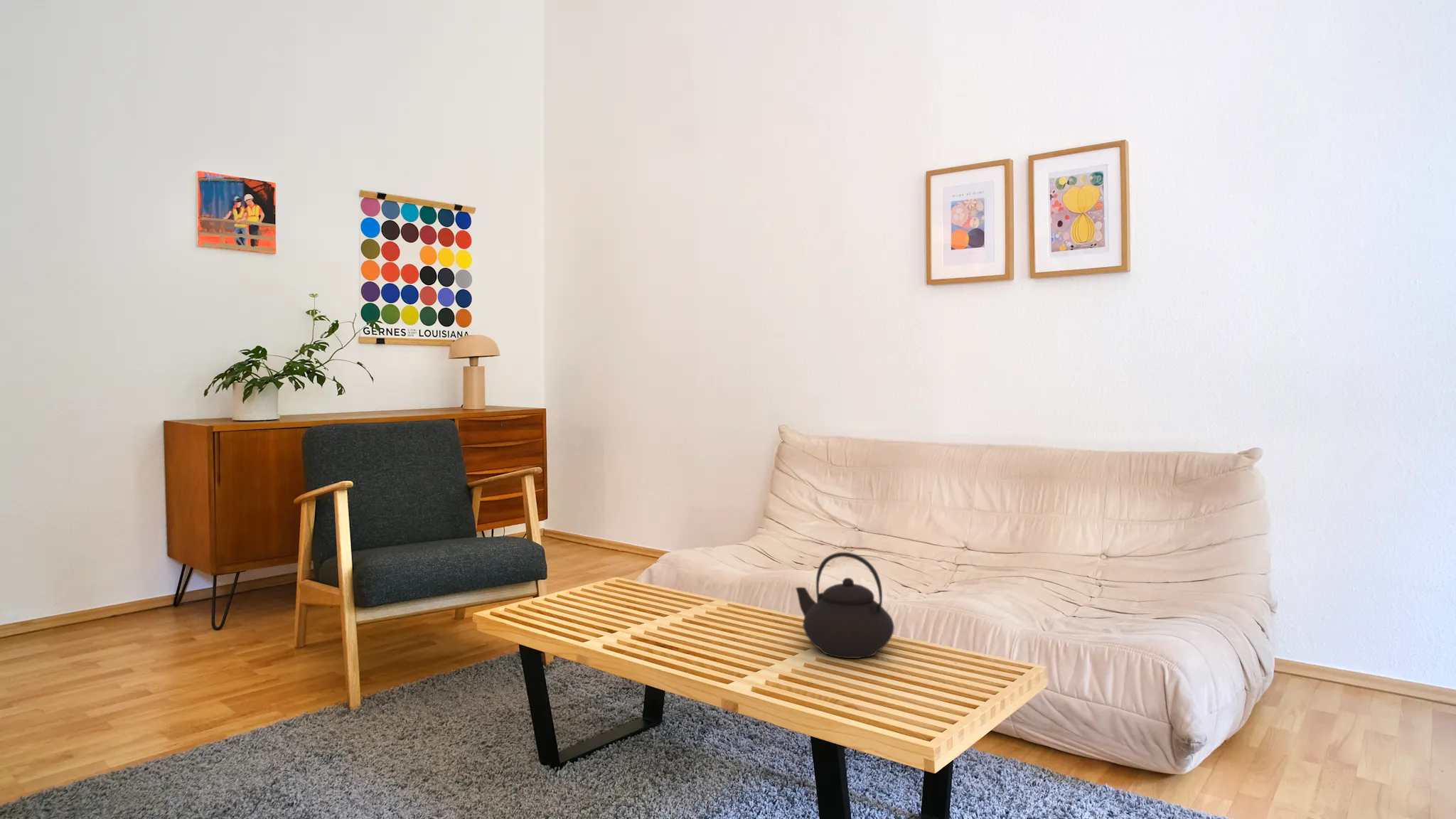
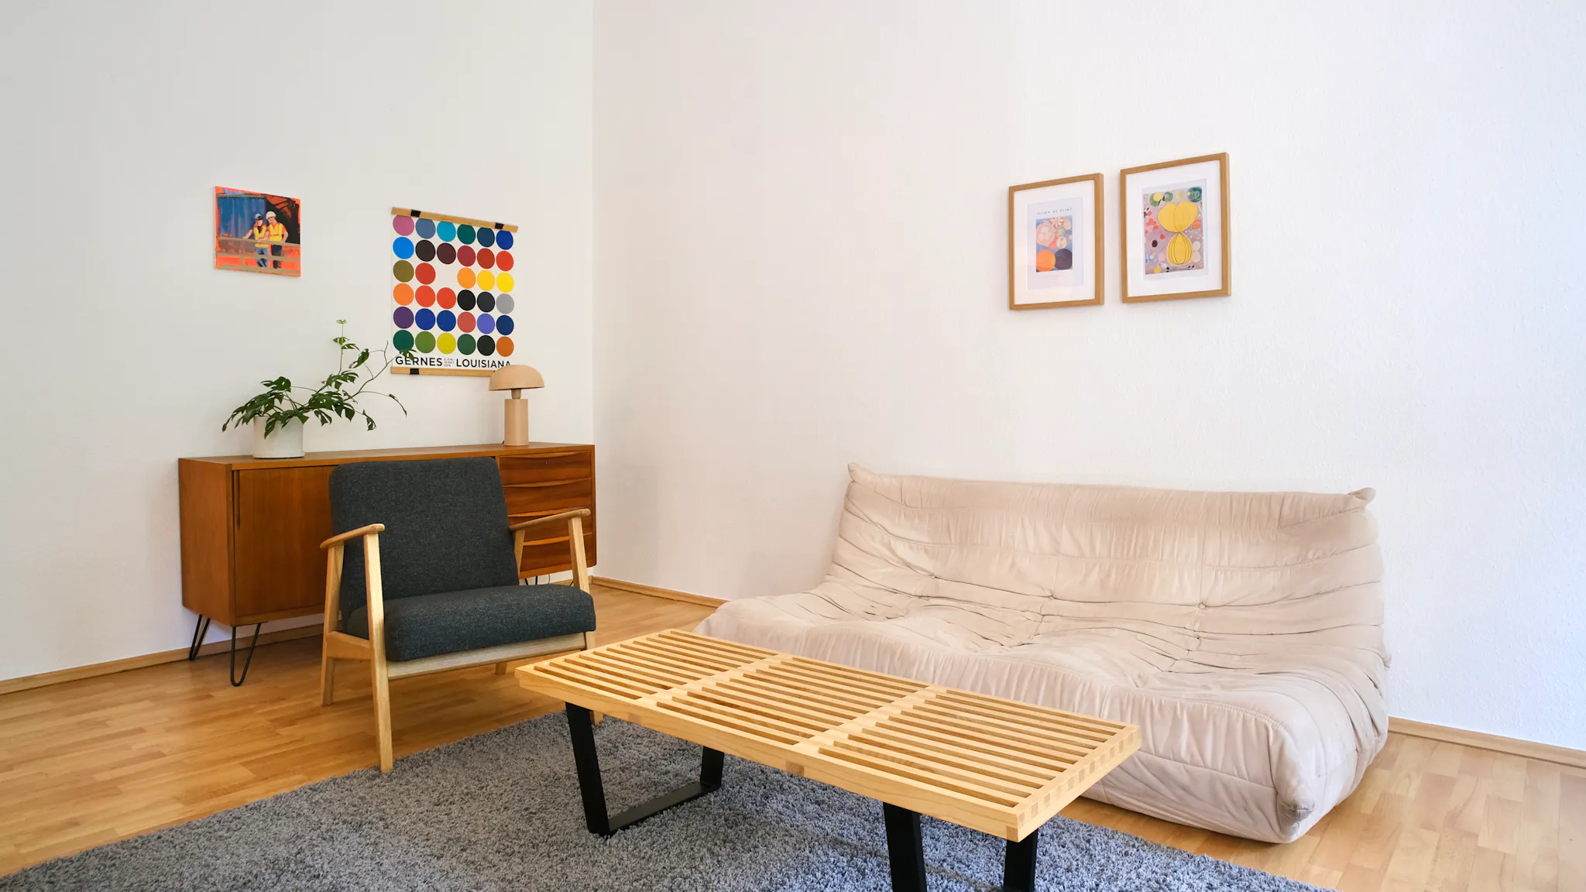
- teapot [795,552,895,659]
